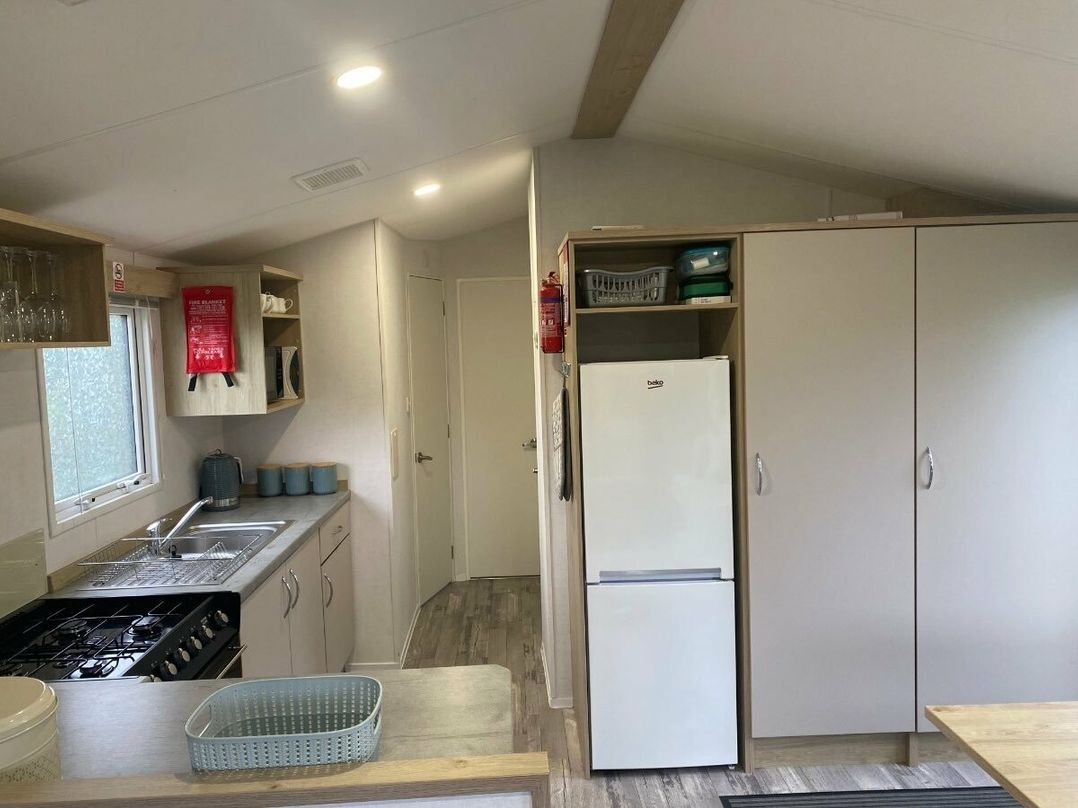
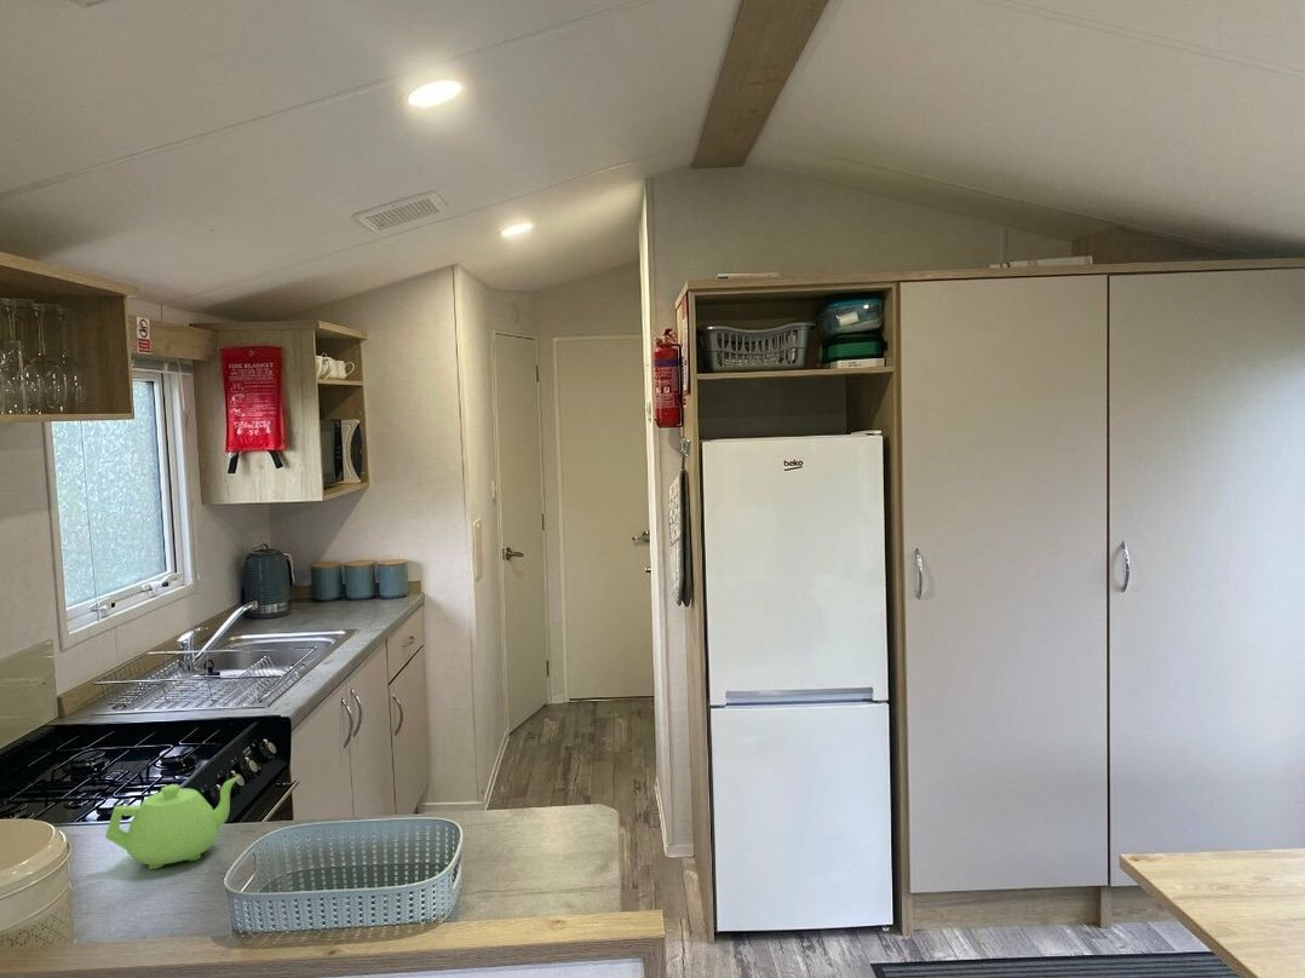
+ teapot [104,775,241,870]
